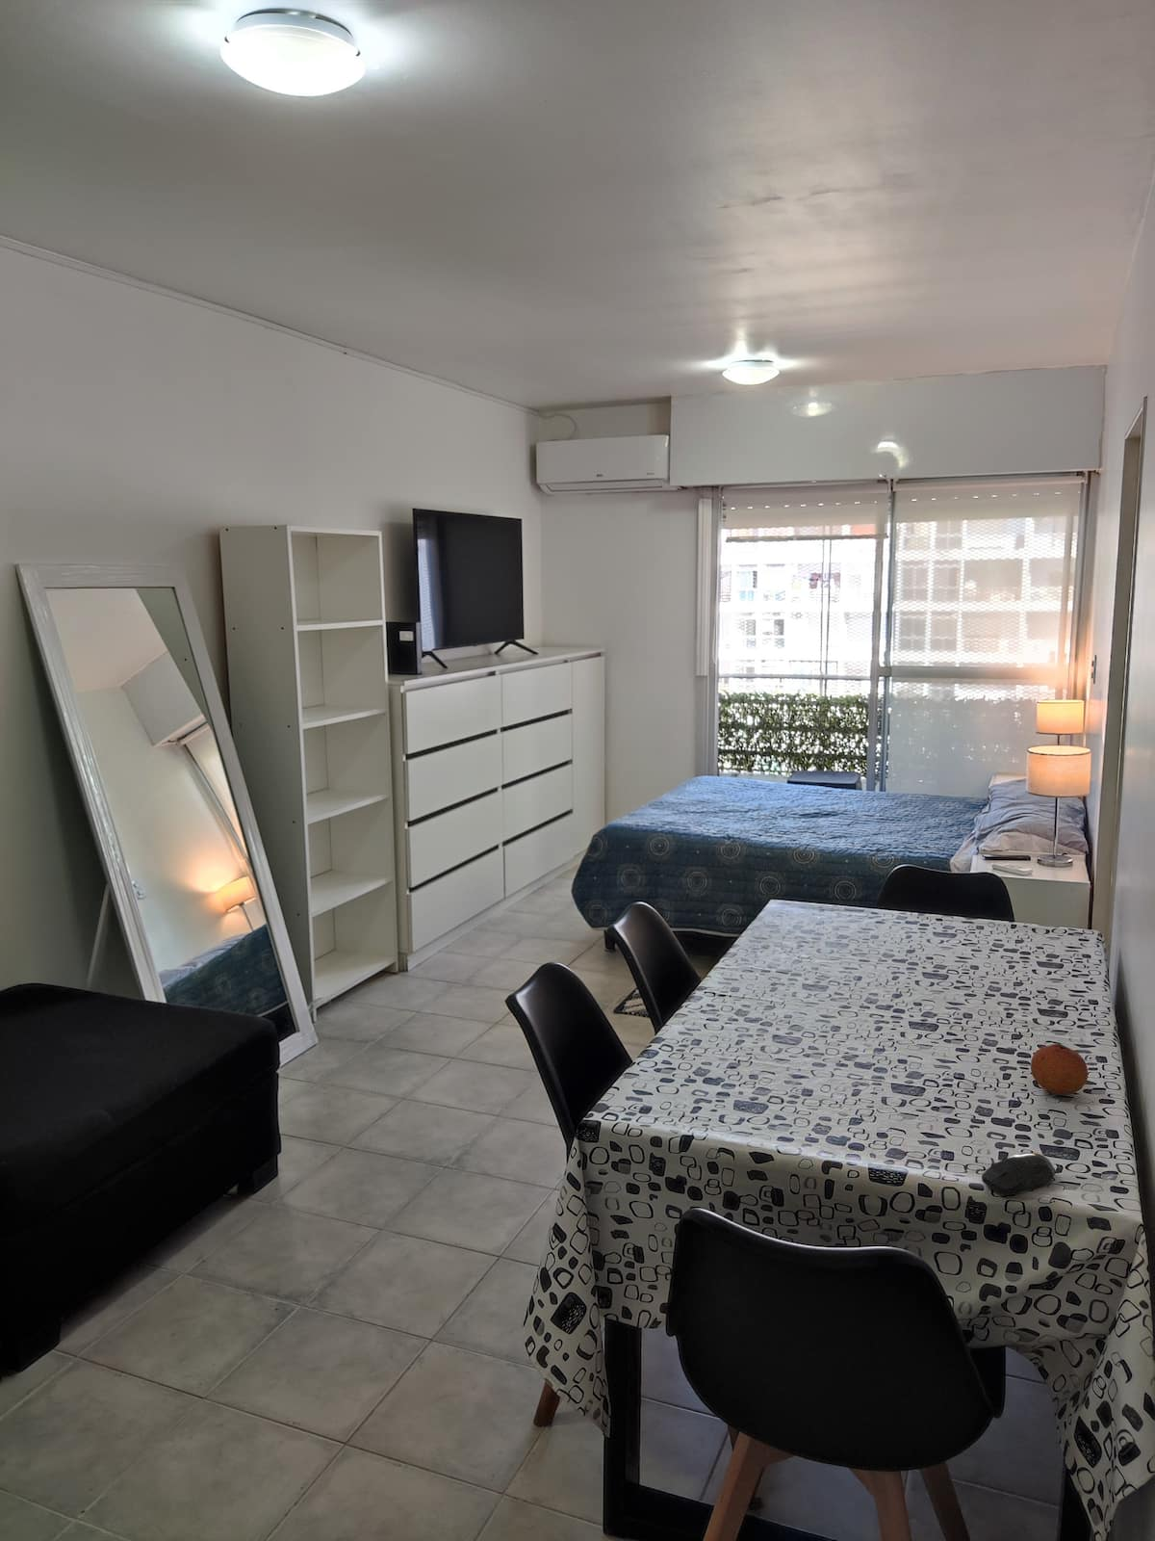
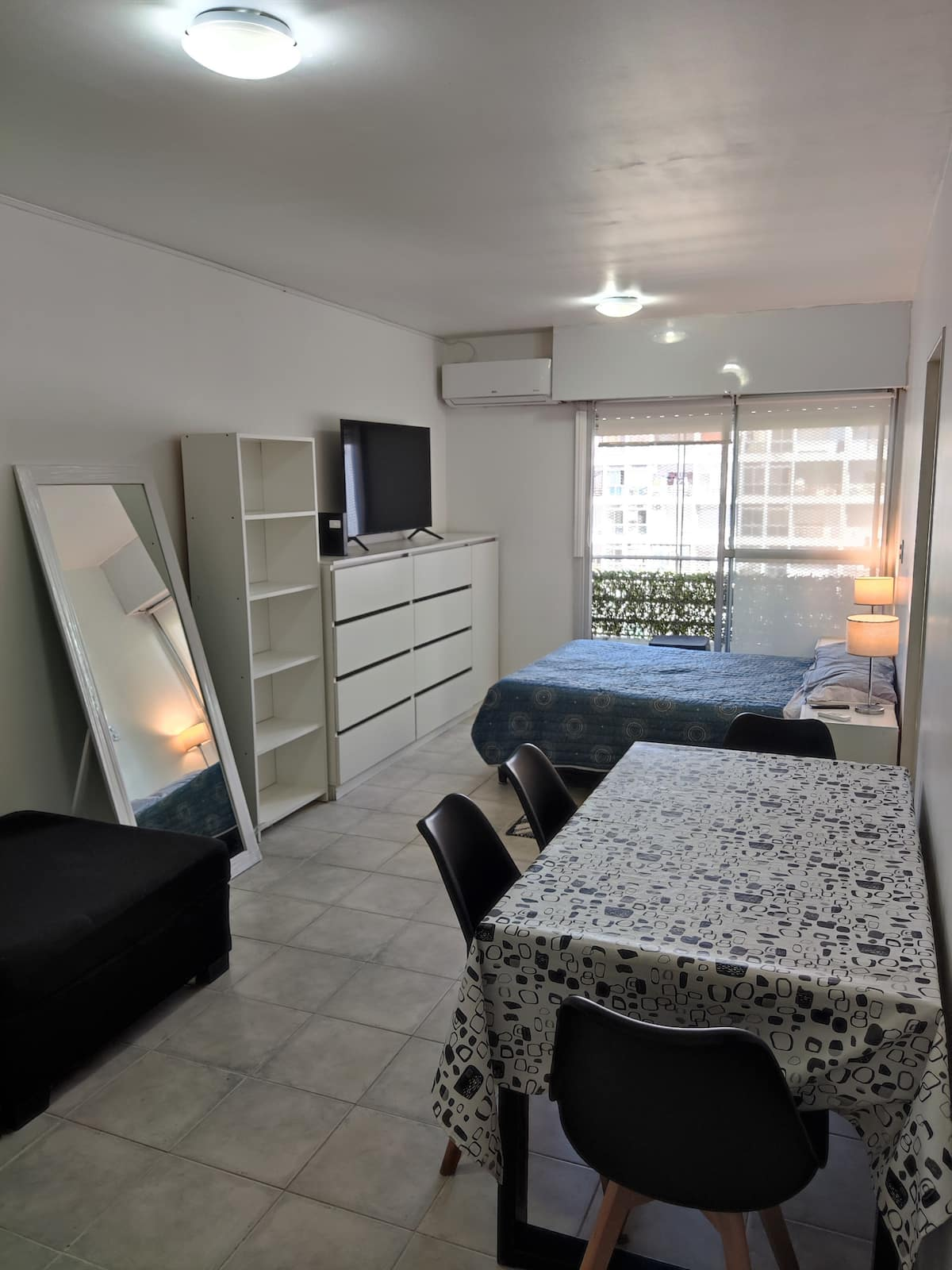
- fruit [1030,1044,1088,1094]
- computer mouse [980,1152,1057,1196]
